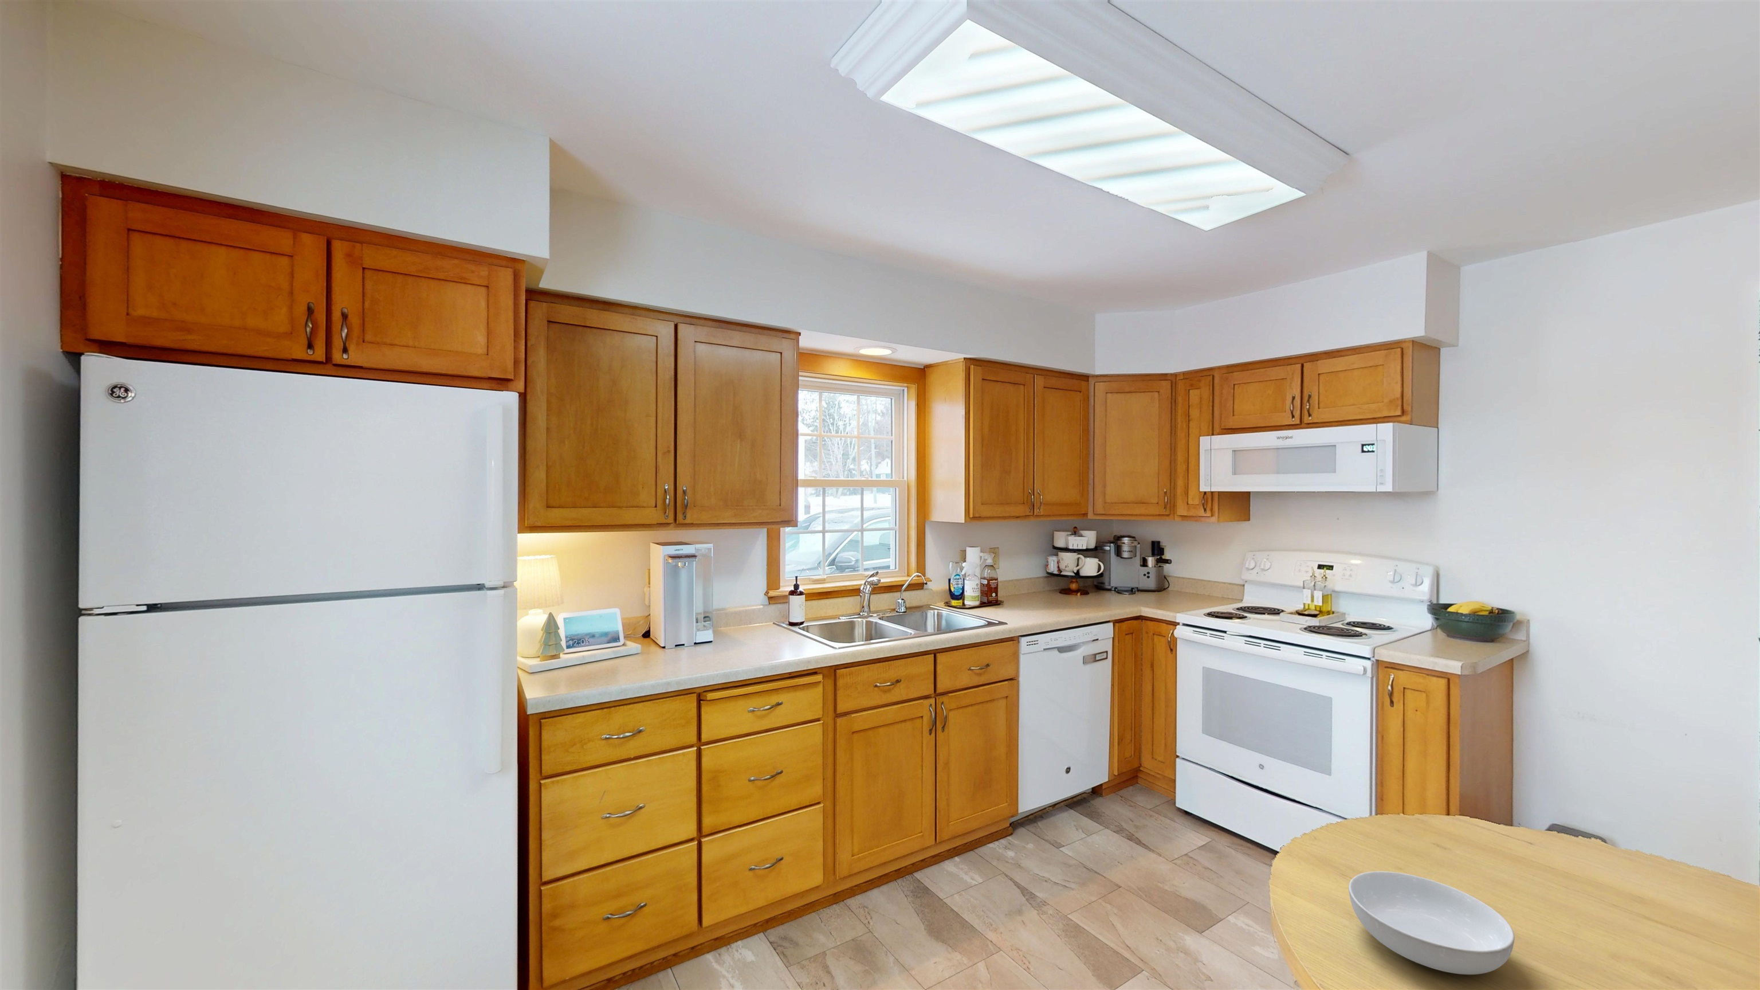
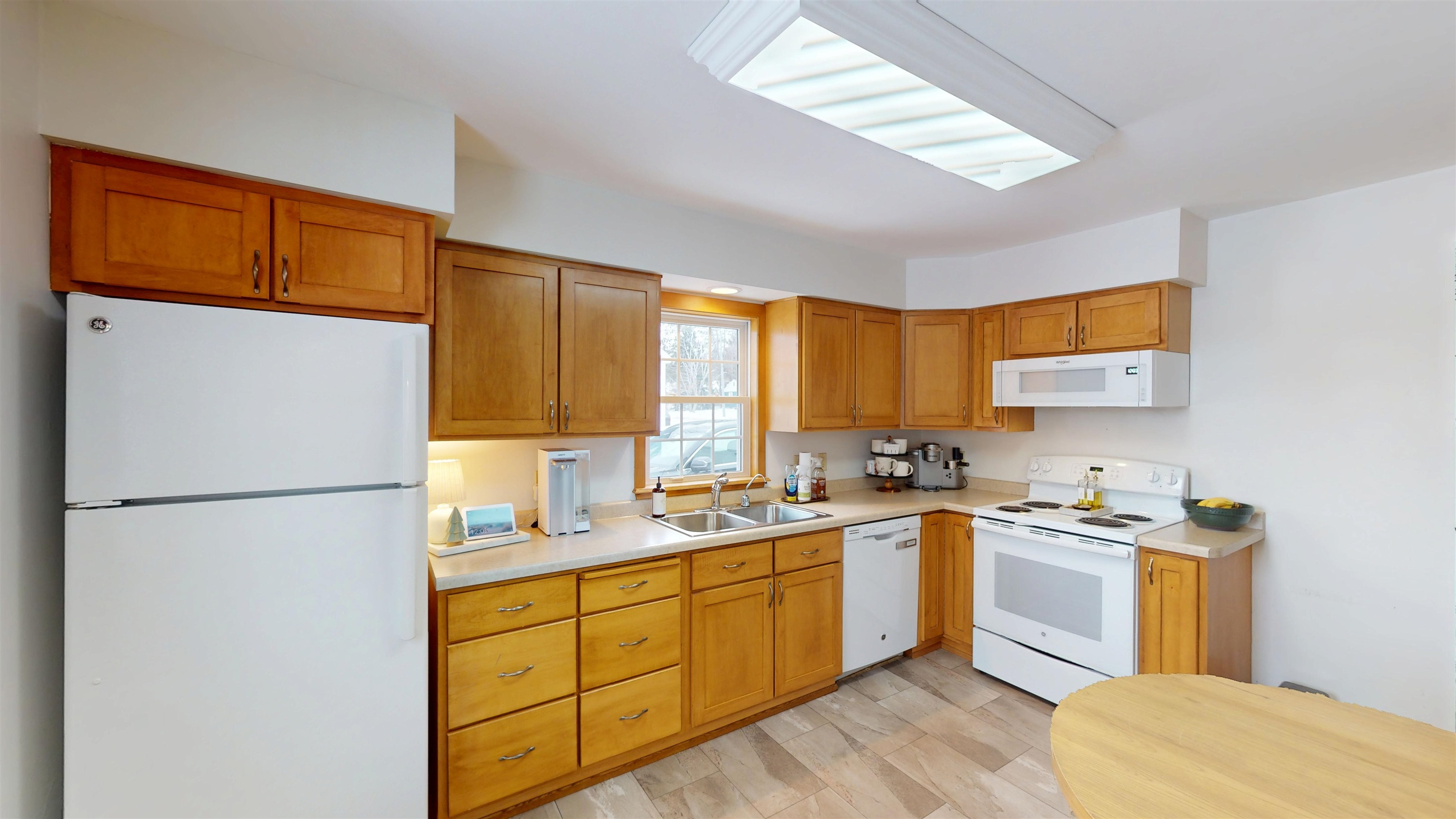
- serving bowl [1348,870,1516,975]
